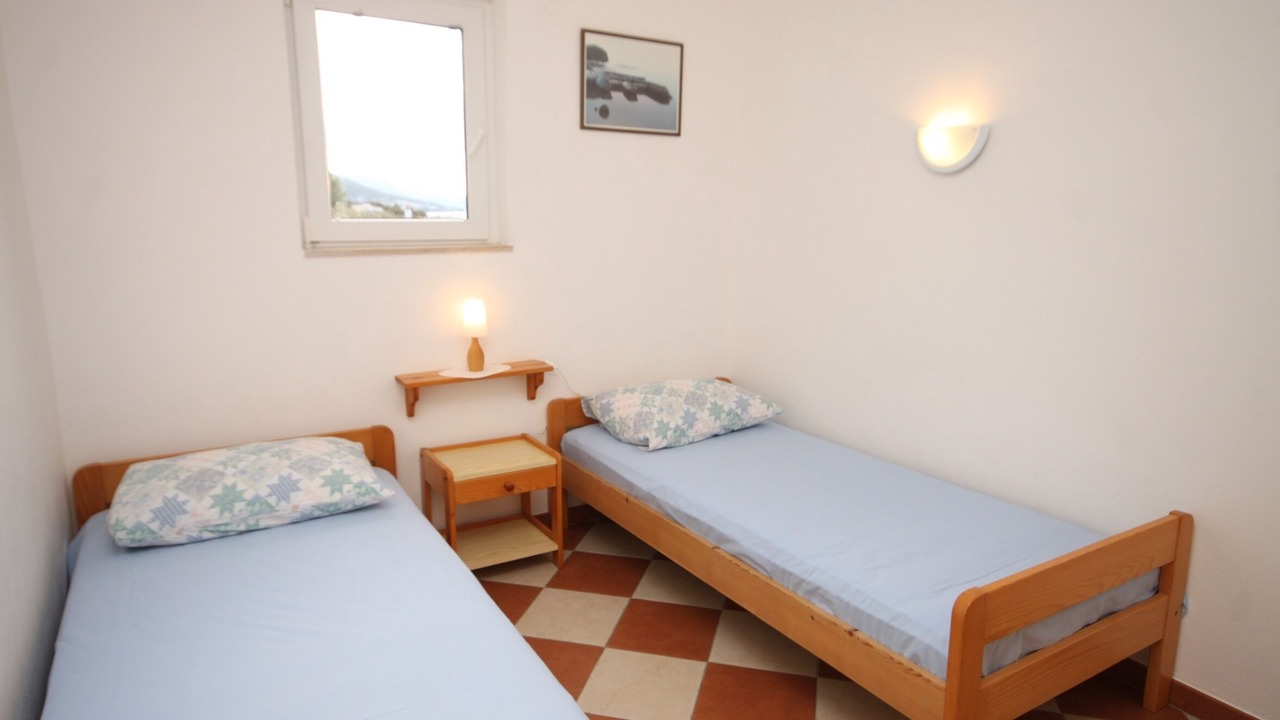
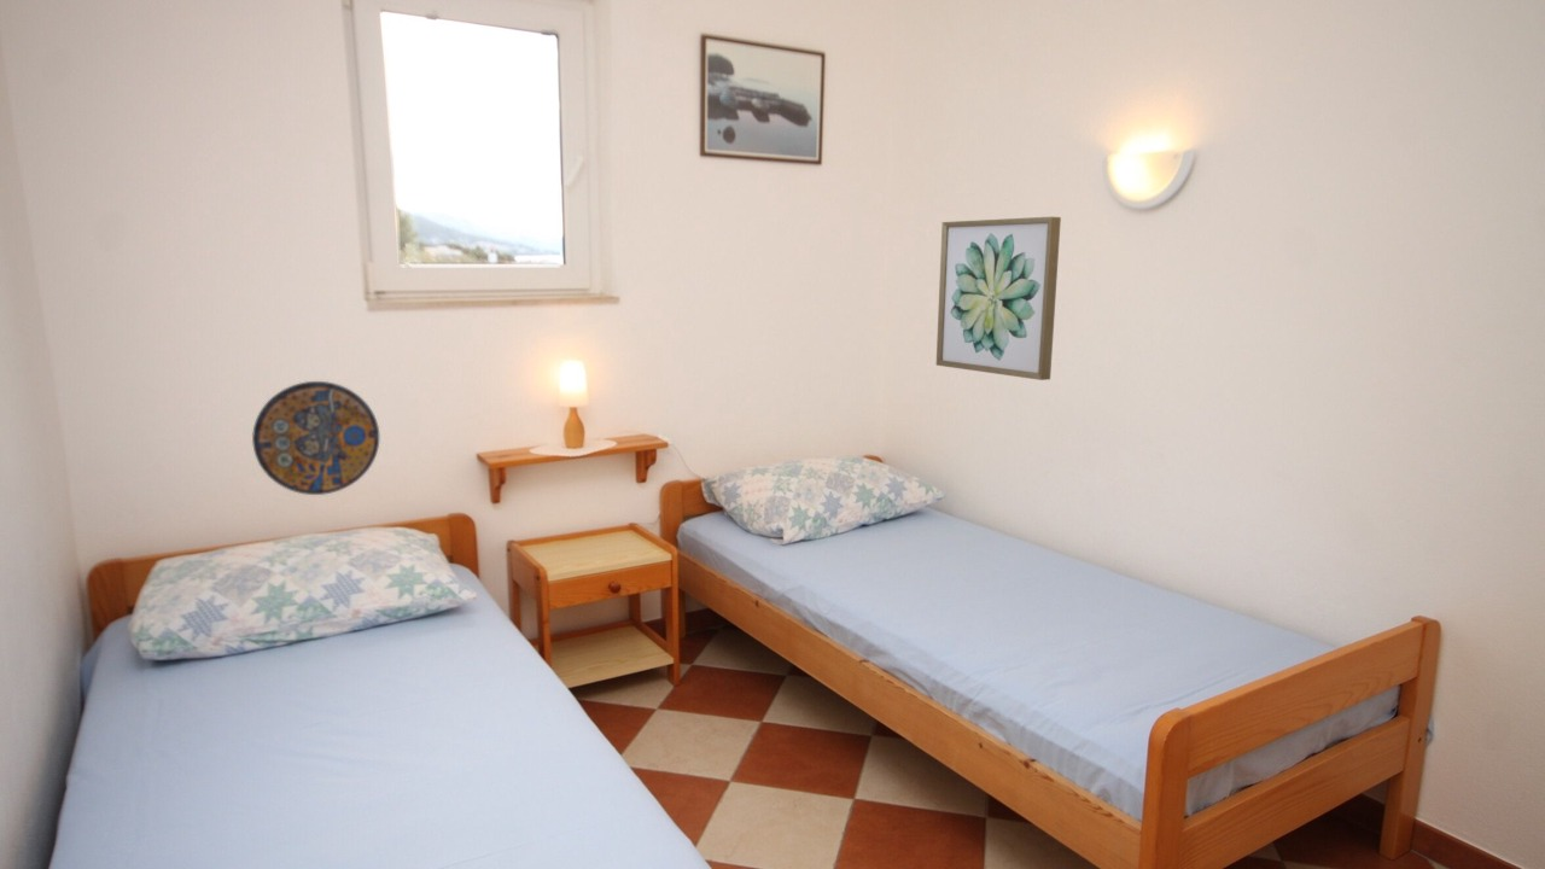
+ manhole cover [251,380,380,496]
+ wall art [935,216,1062,381]
